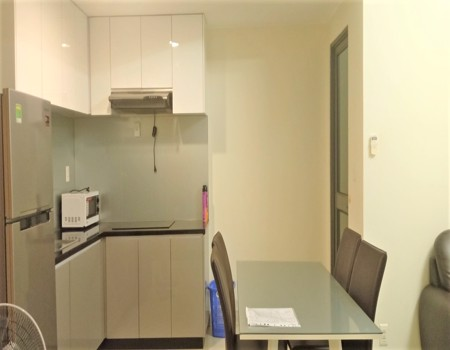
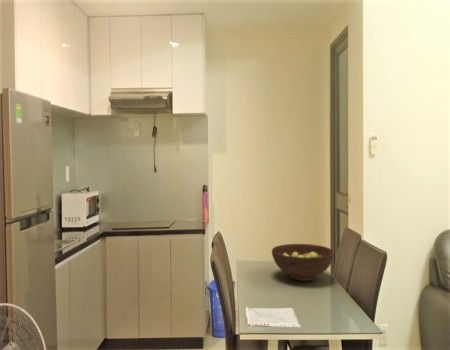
+ fruit bowl [271,243,335,282]
